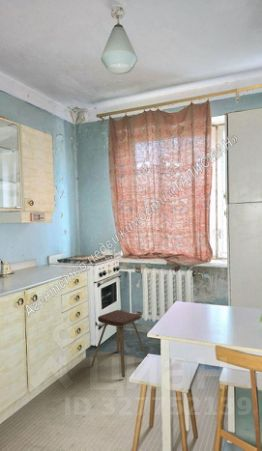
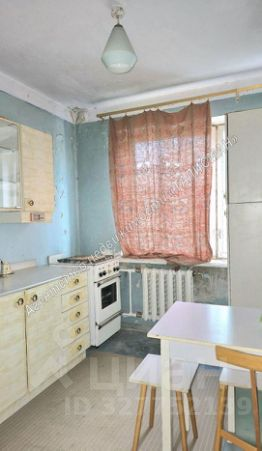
- music stool [90,309,148,379]
